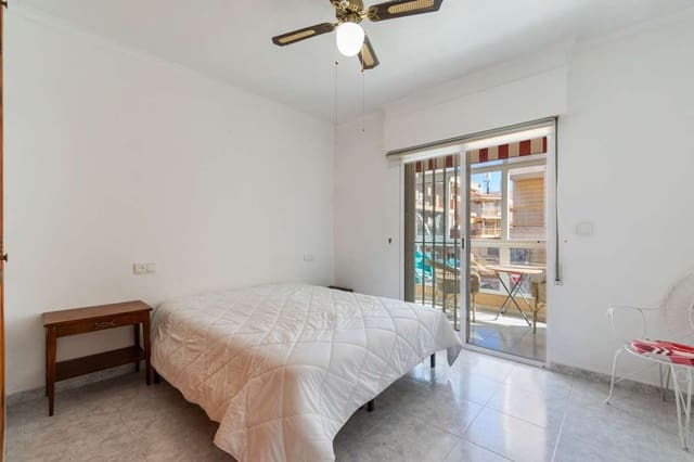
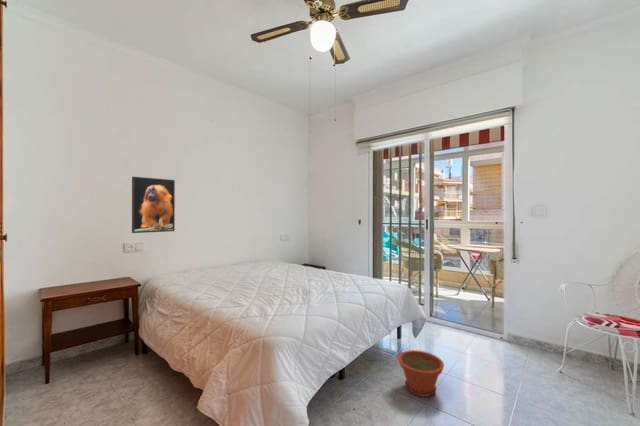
+ plant pot [397,349,445,398]
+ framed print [131,176,176,234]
